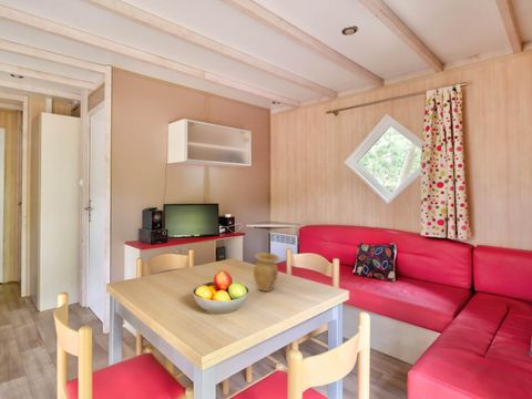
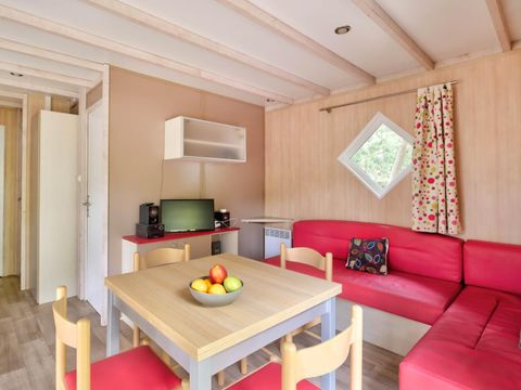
- vase [253,252,282,293]
